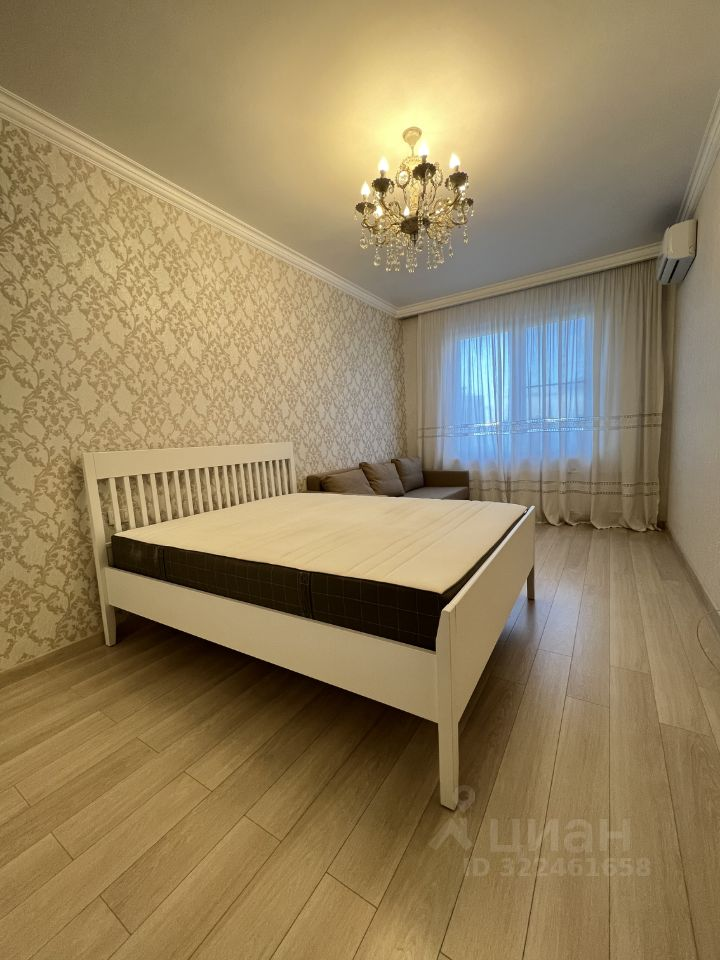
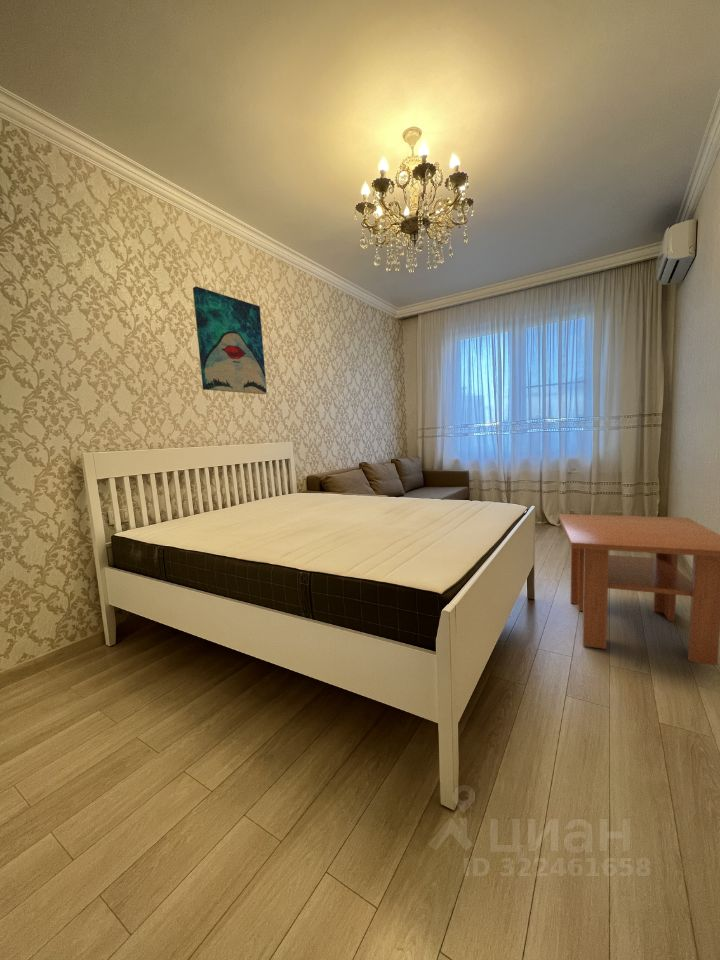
+ coffee table [558,513,720,666]
+ wall art [192,285,268,395]
